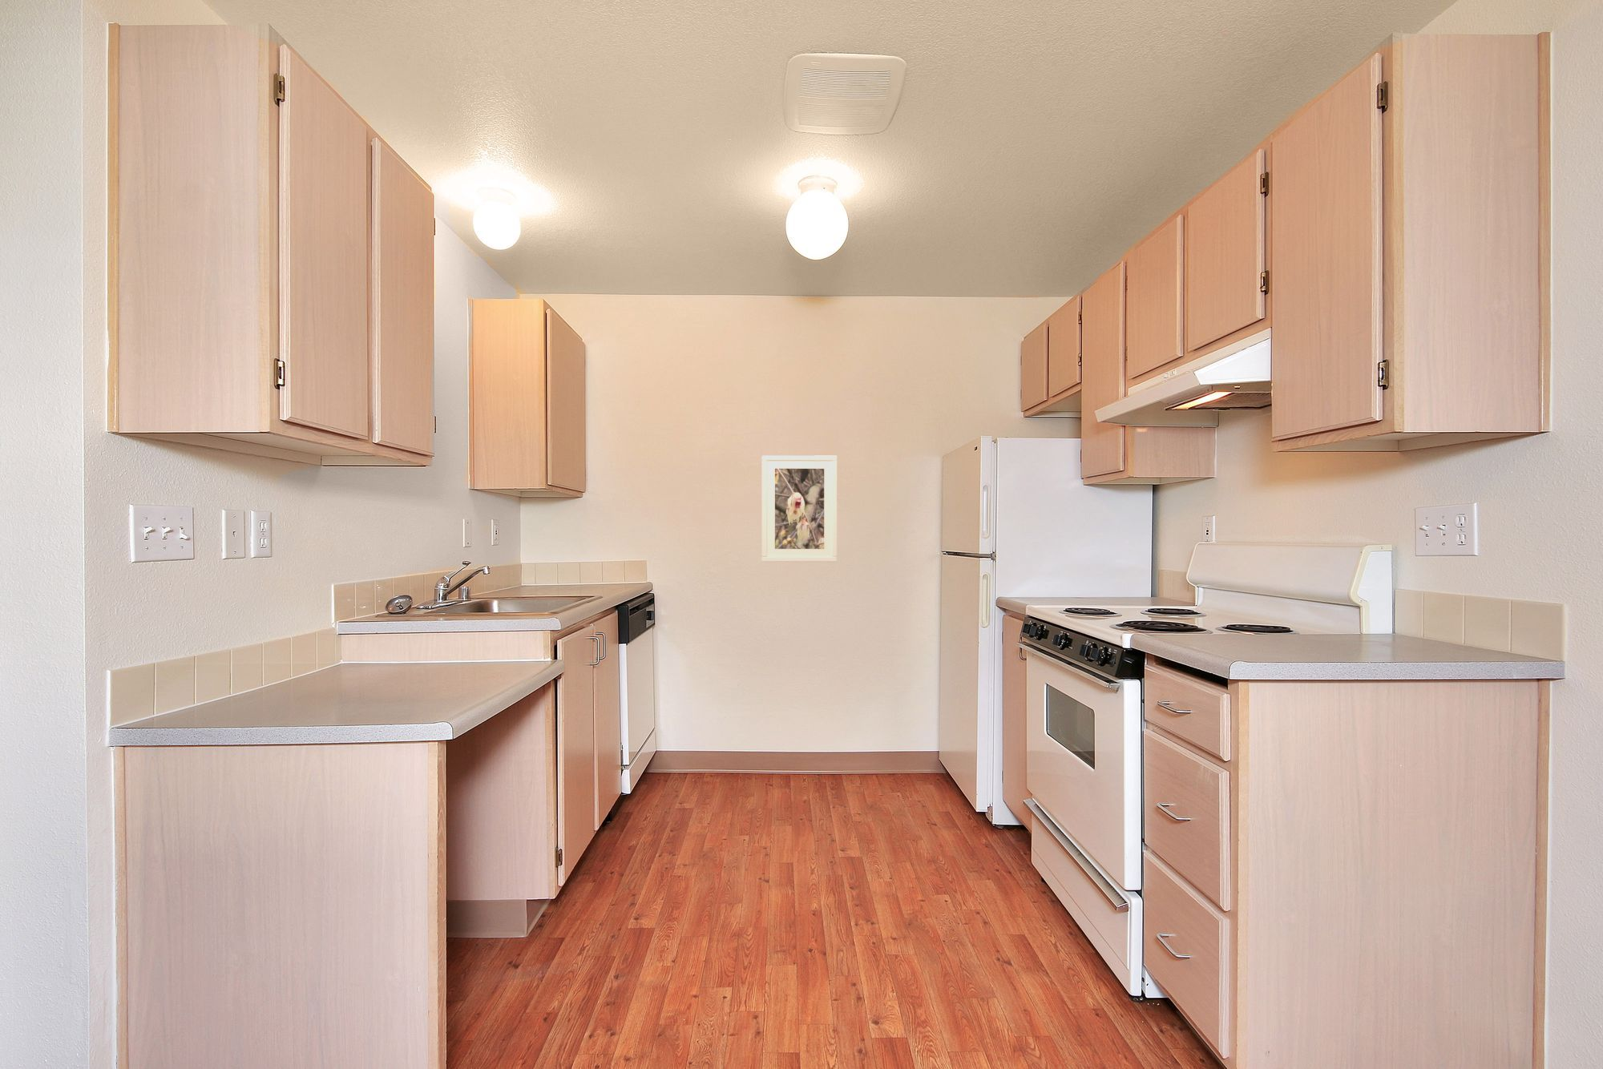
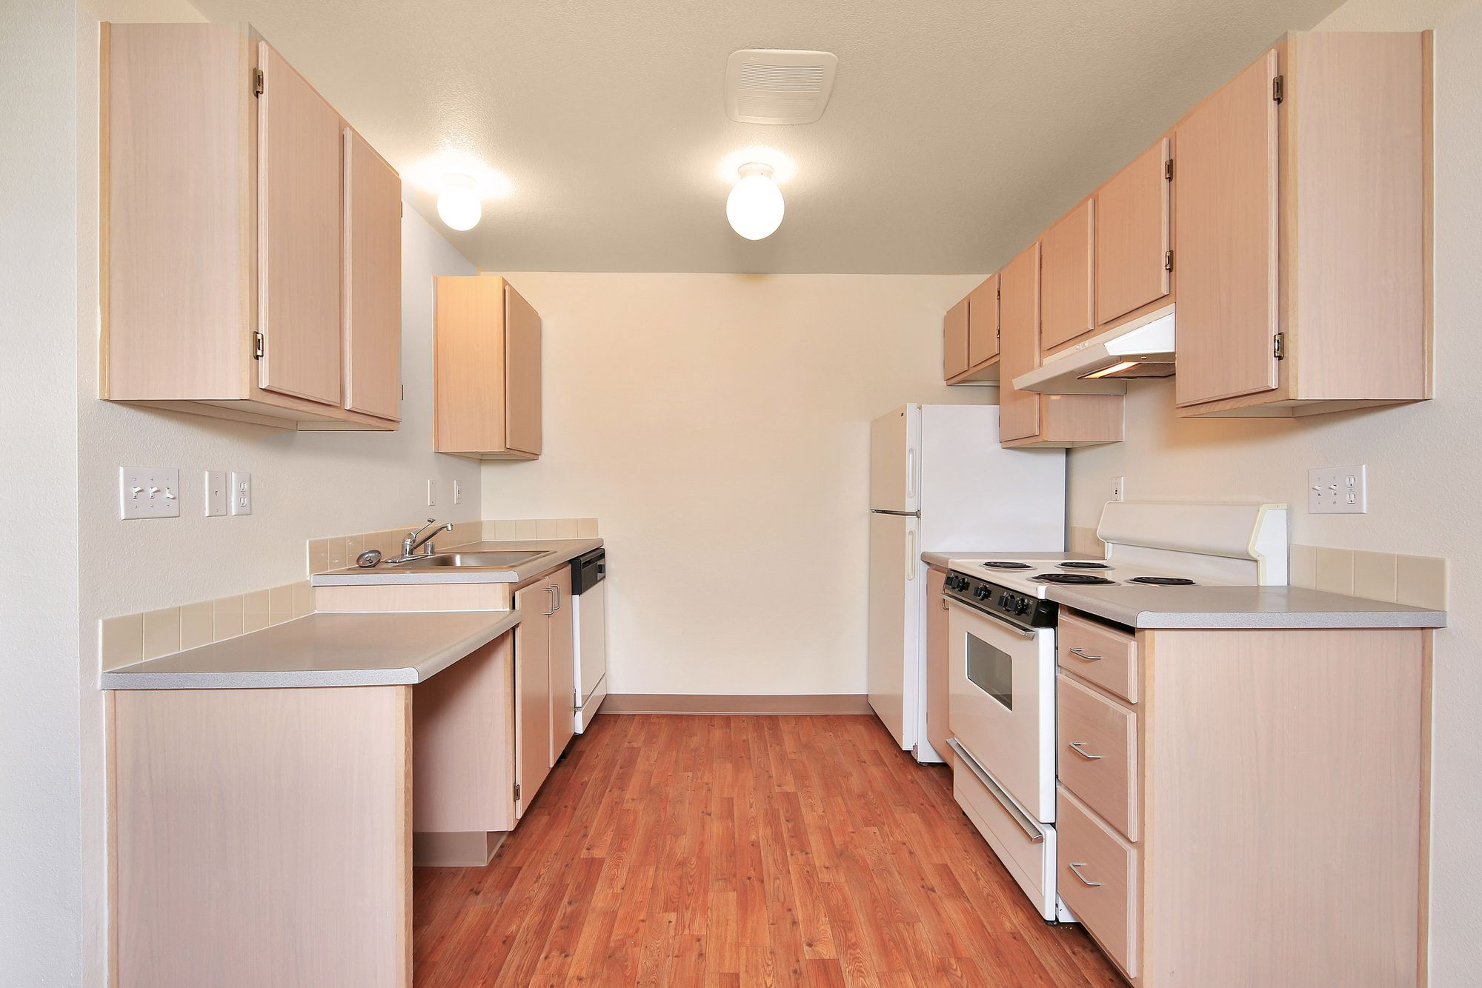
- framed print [761,455,838,563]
